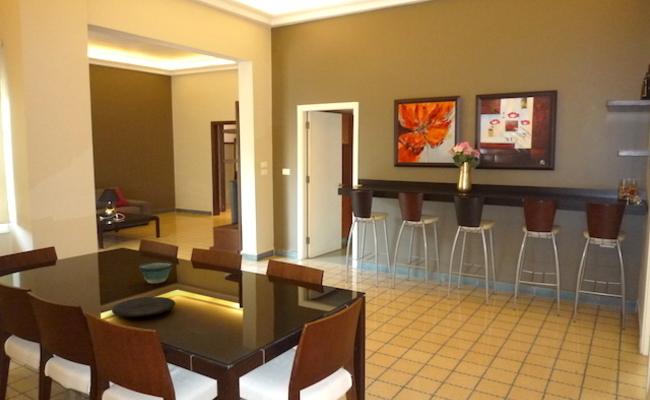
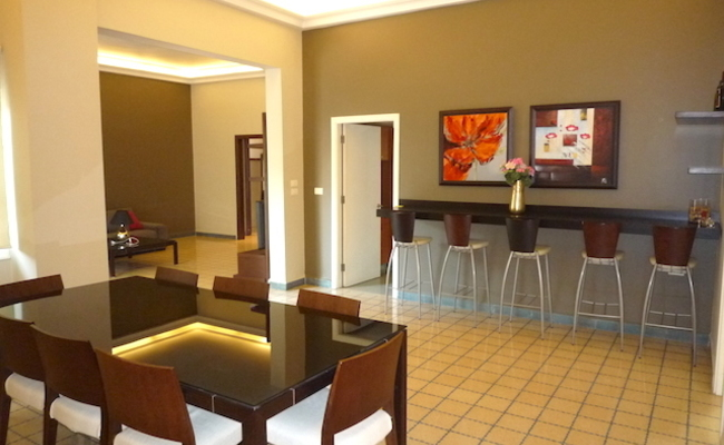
- plate [111,296,176,318]
- bowl [138,261,173,284]
